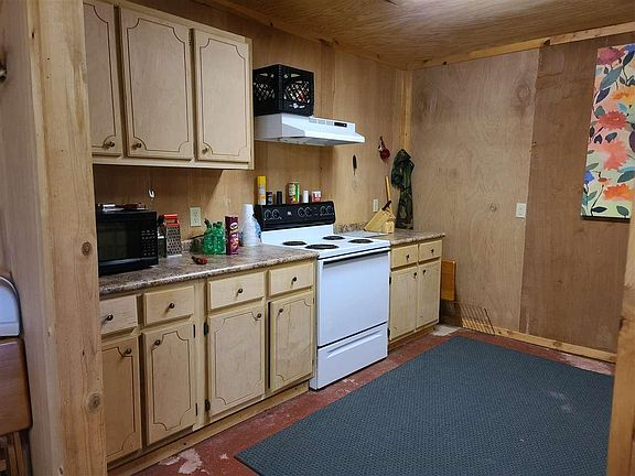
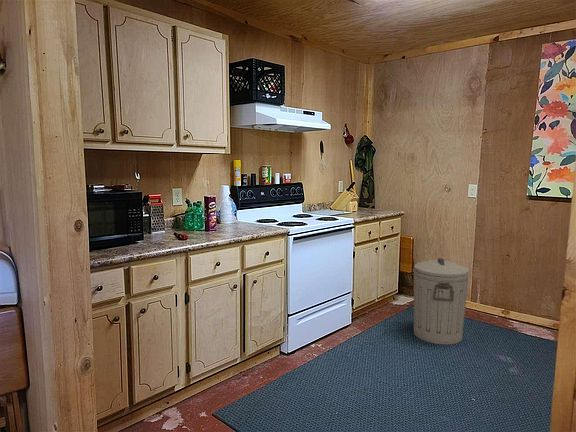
+ trash can [412,257,471,345]
